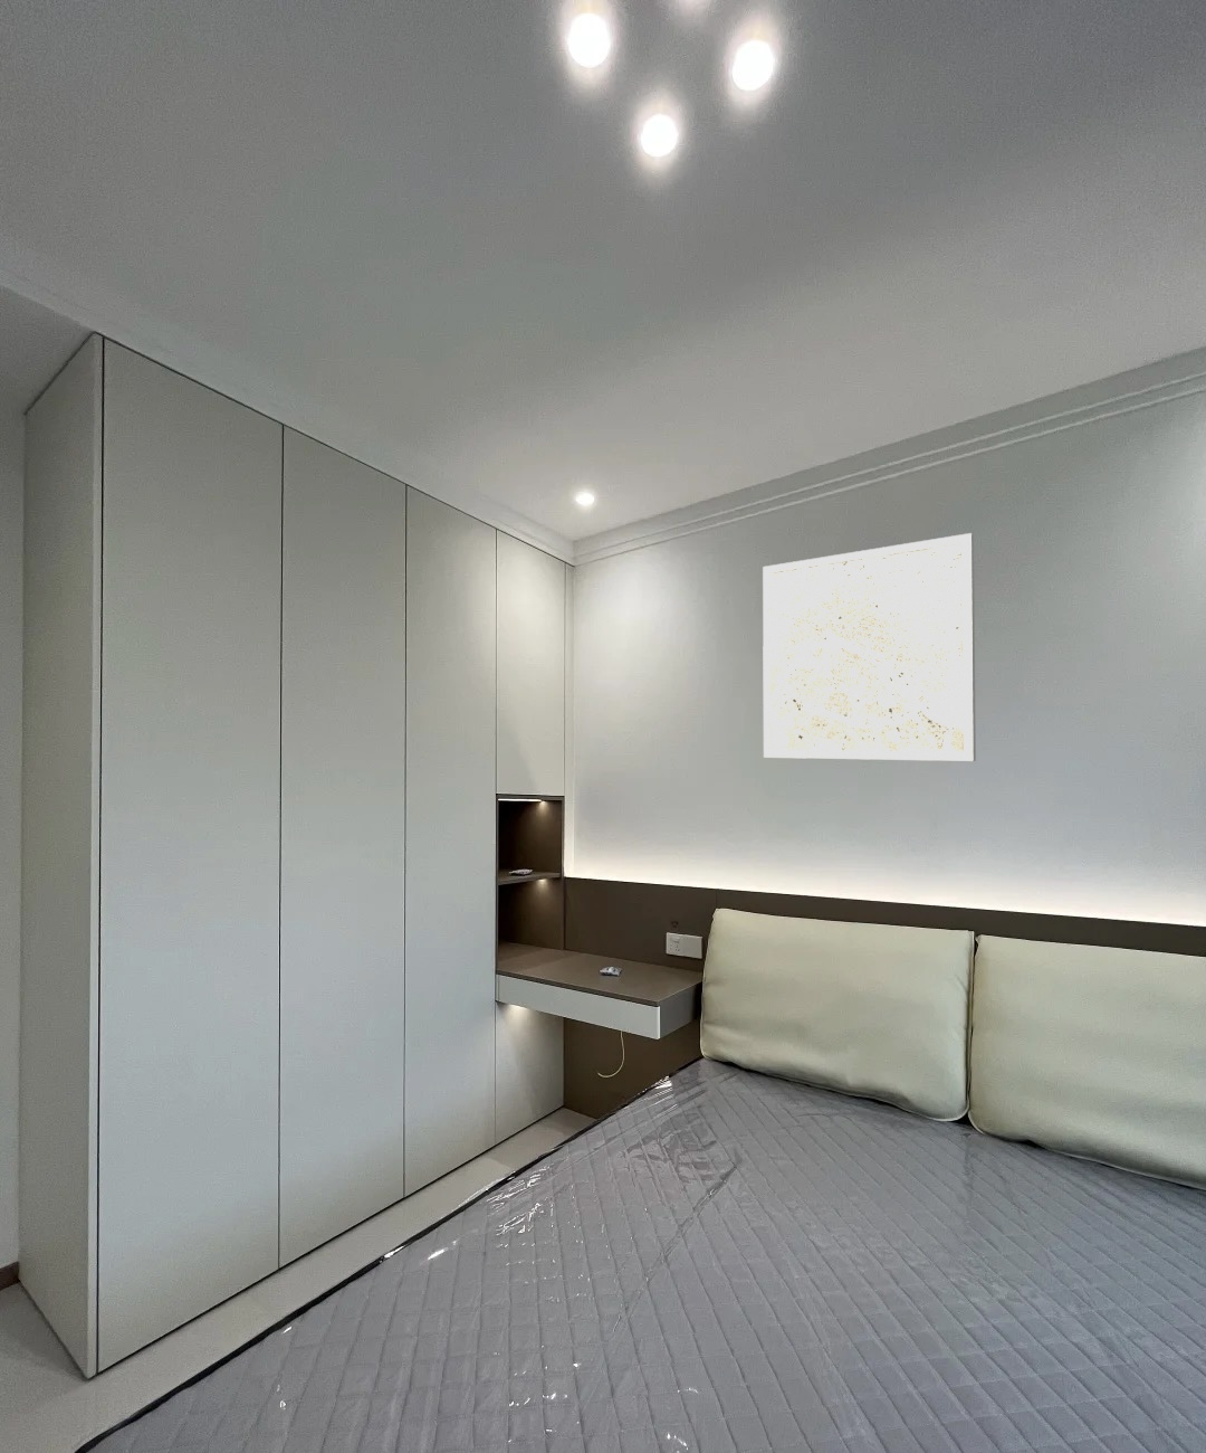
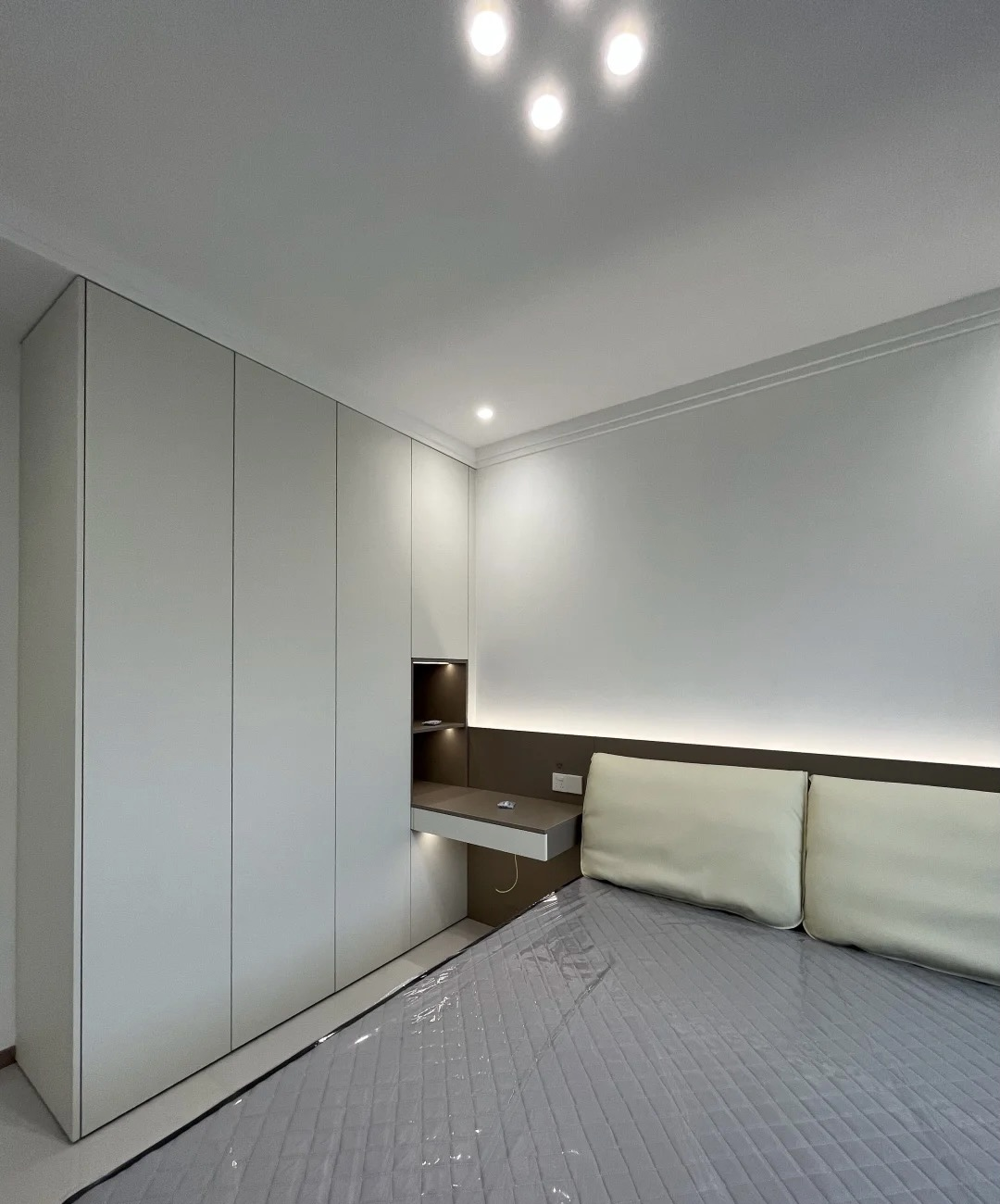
- wall art [761,532,977,763]
